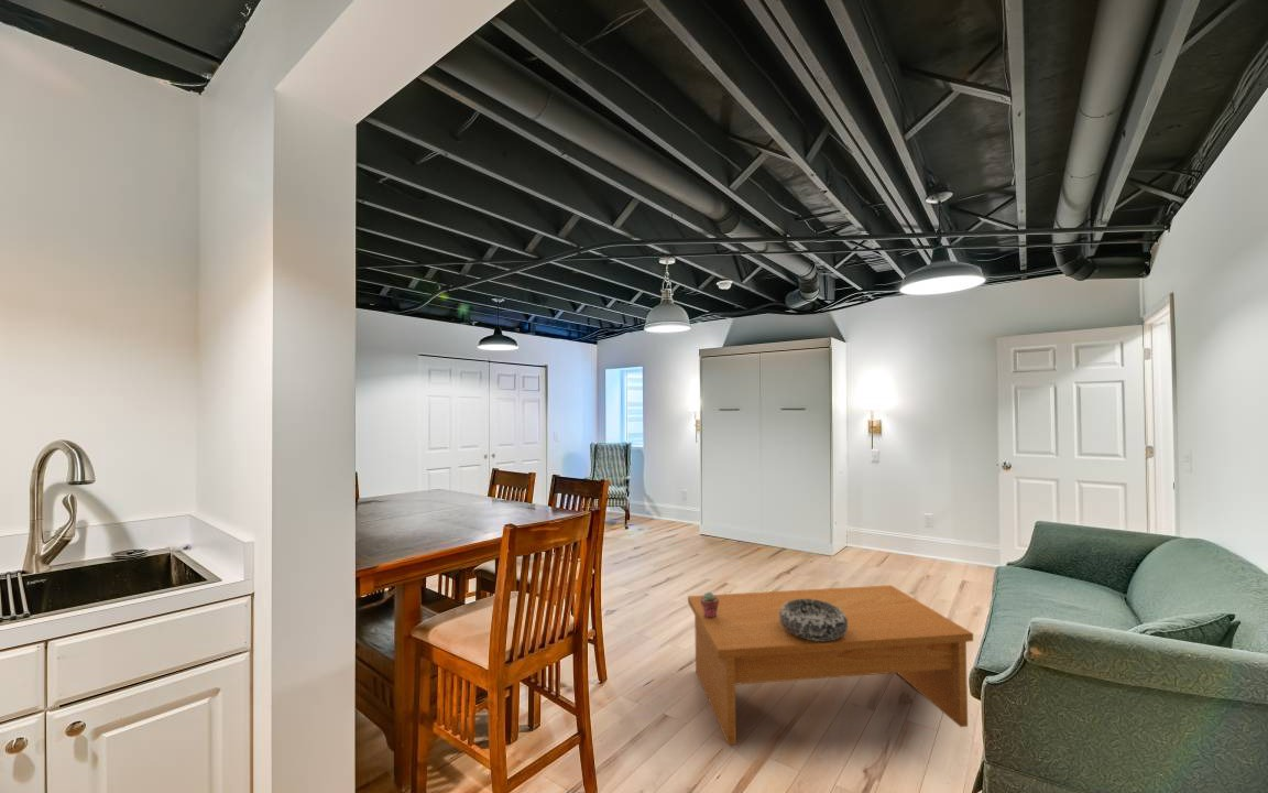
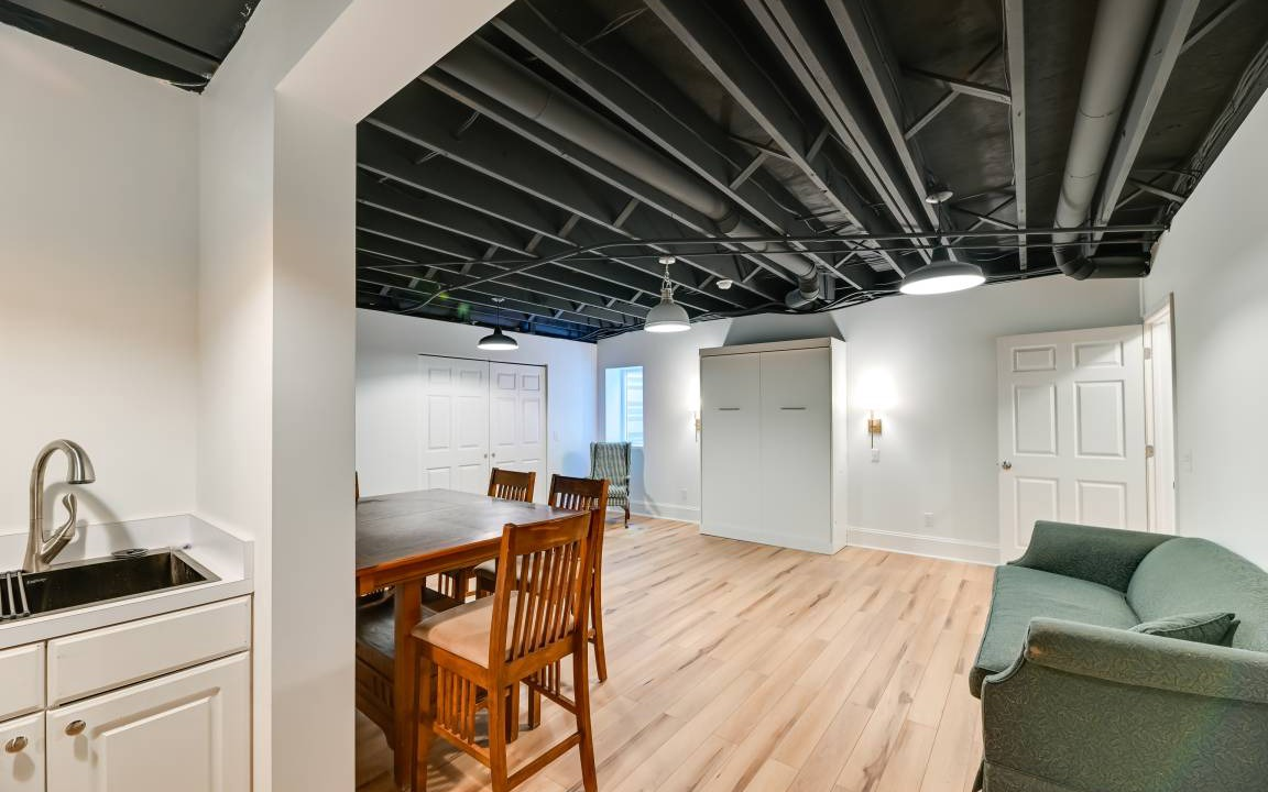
- decorative bowl [779,599,848,641]
- potted succulent [701,591,719,618]
- coffee table [687,584,974,746]
